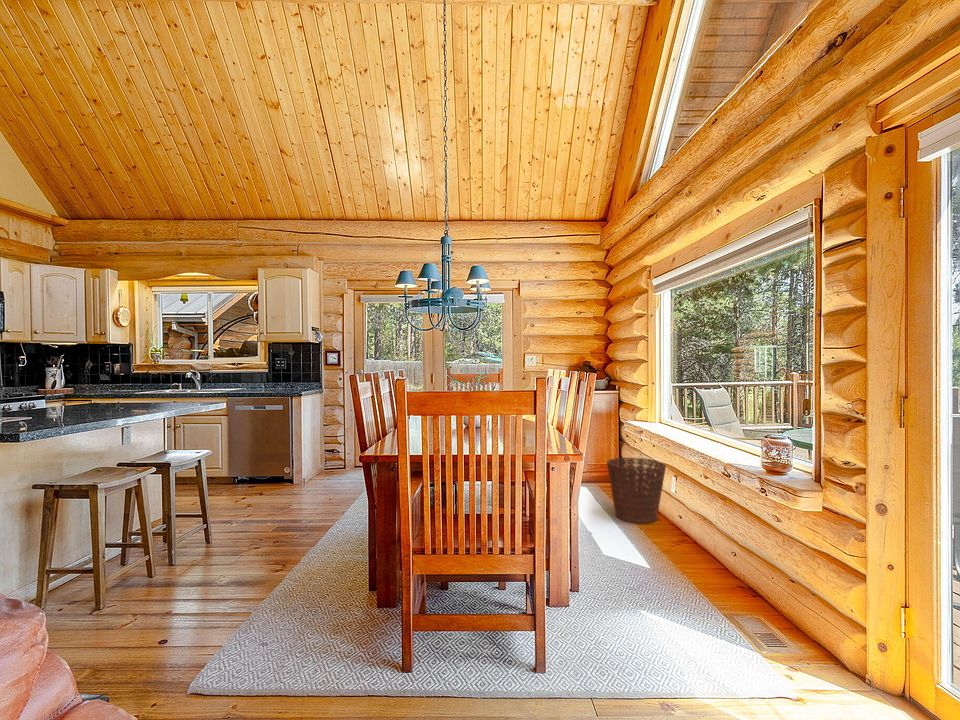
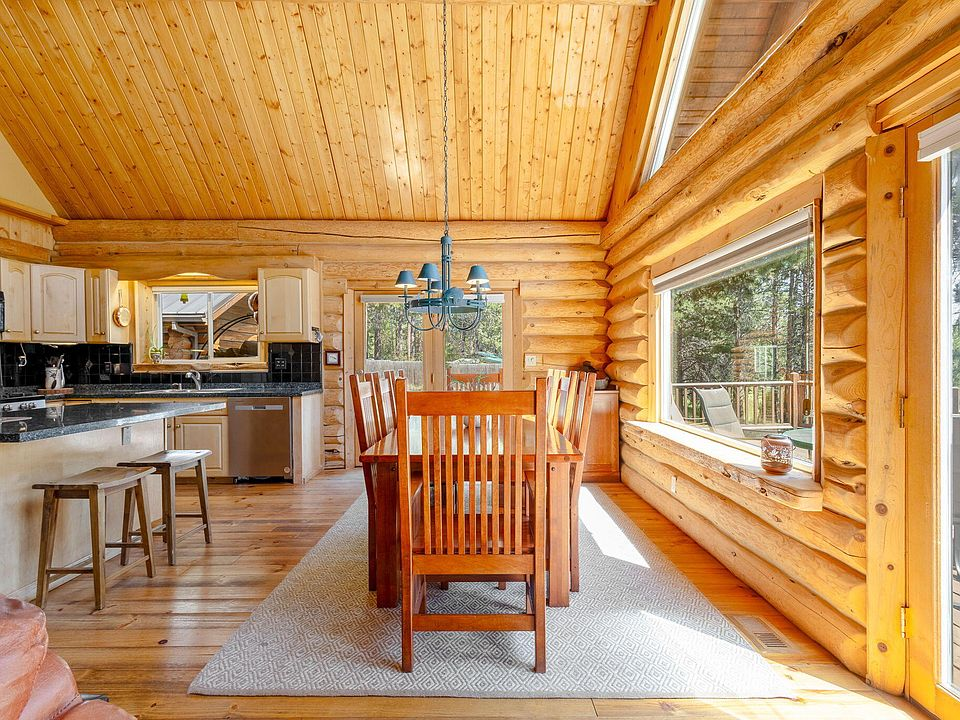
- basket [606,457,667,524]
